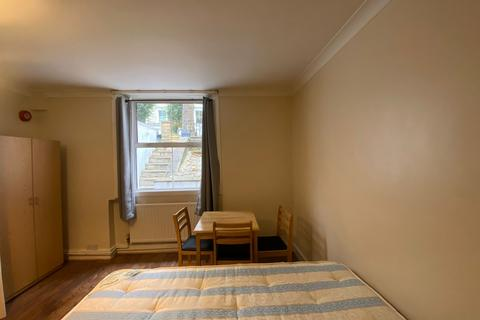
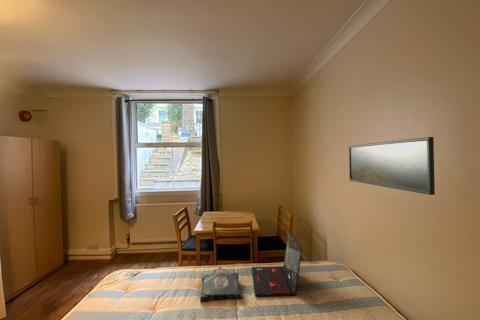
+ laptop [251,230,303,297]
+ photo frame [199,266,243,302]
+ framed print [348,136,436,196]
